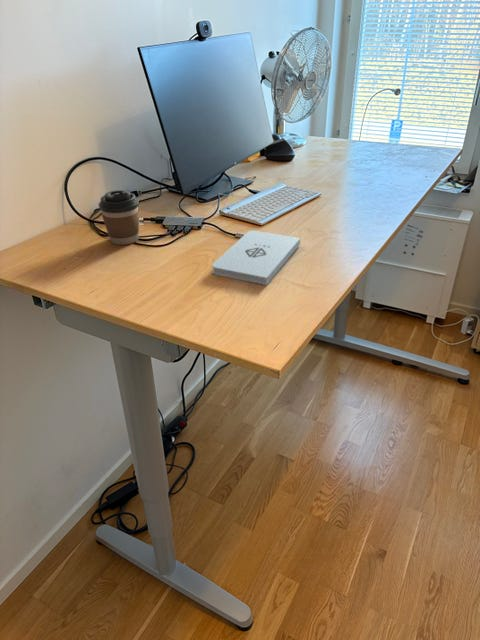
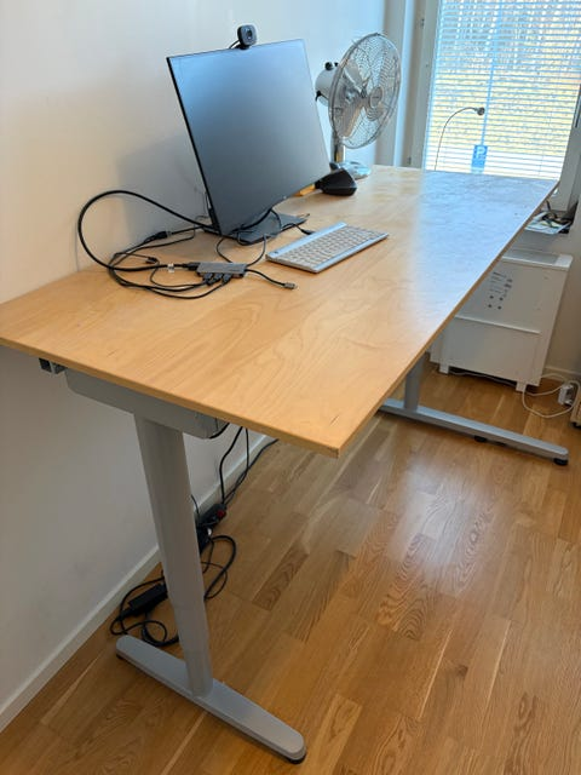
- coffee cup [98,189,140,246]
- notepad [211,230,301,286]
